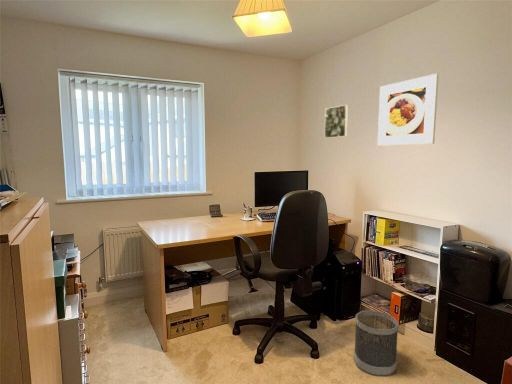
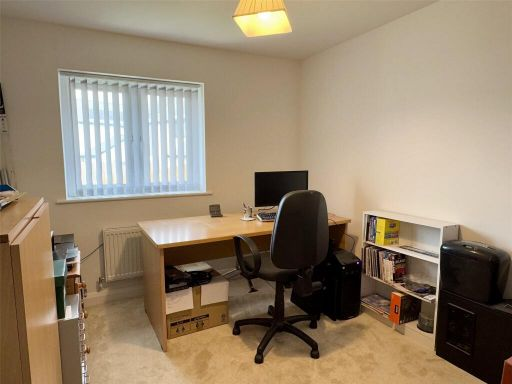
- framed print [377,73,439,147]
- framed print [324,104,349,139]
- wastebasket [353,310,400,377]
